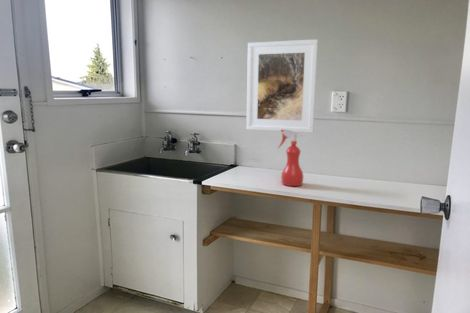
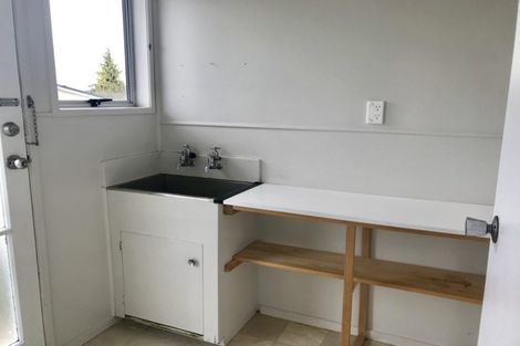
- spray bottle [277,129,306,187]
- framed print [245,38,319,134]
